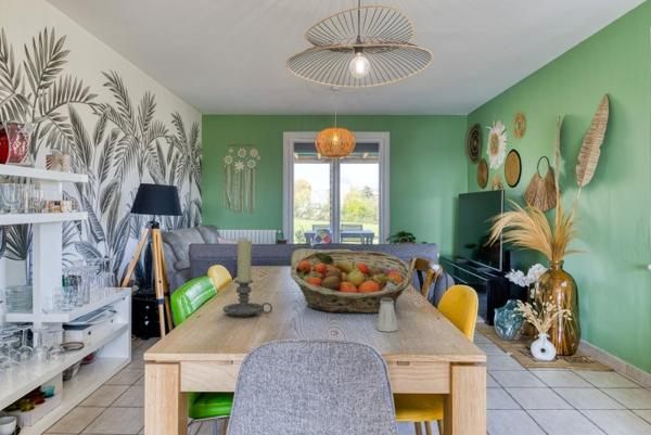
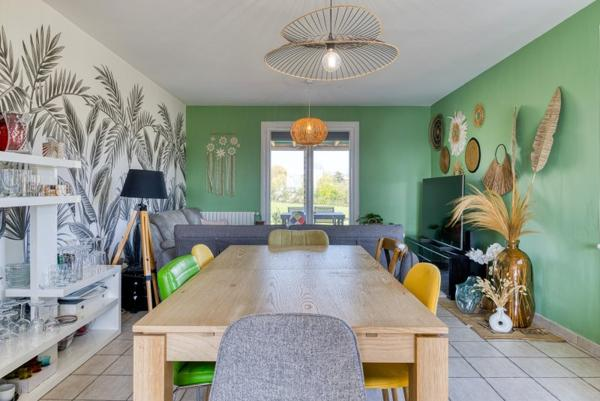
- candle holder [222,238,273,318]
- fruit basket [290,250,414,314]
- saltshaker [375,297,398,333]
